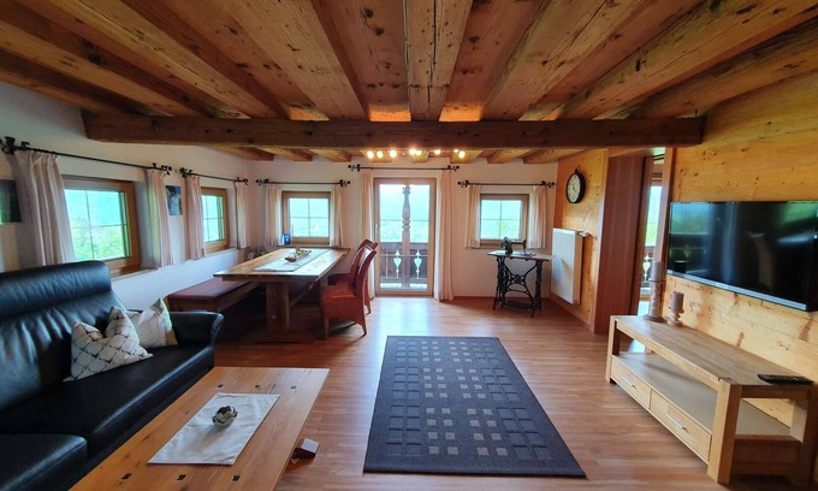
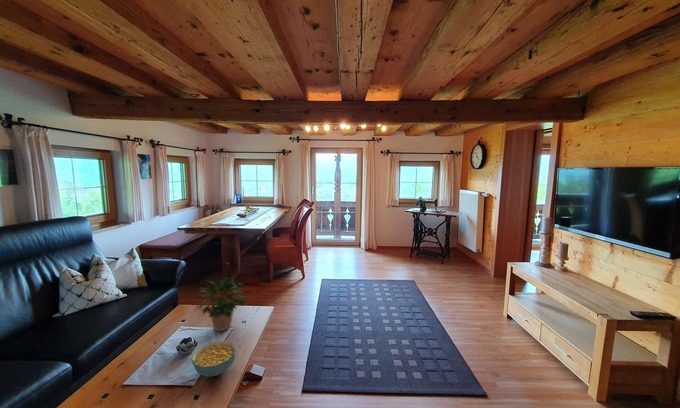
+ cereal bowl [191,340,237,378]
+ potted plant [194,272,250,332]
